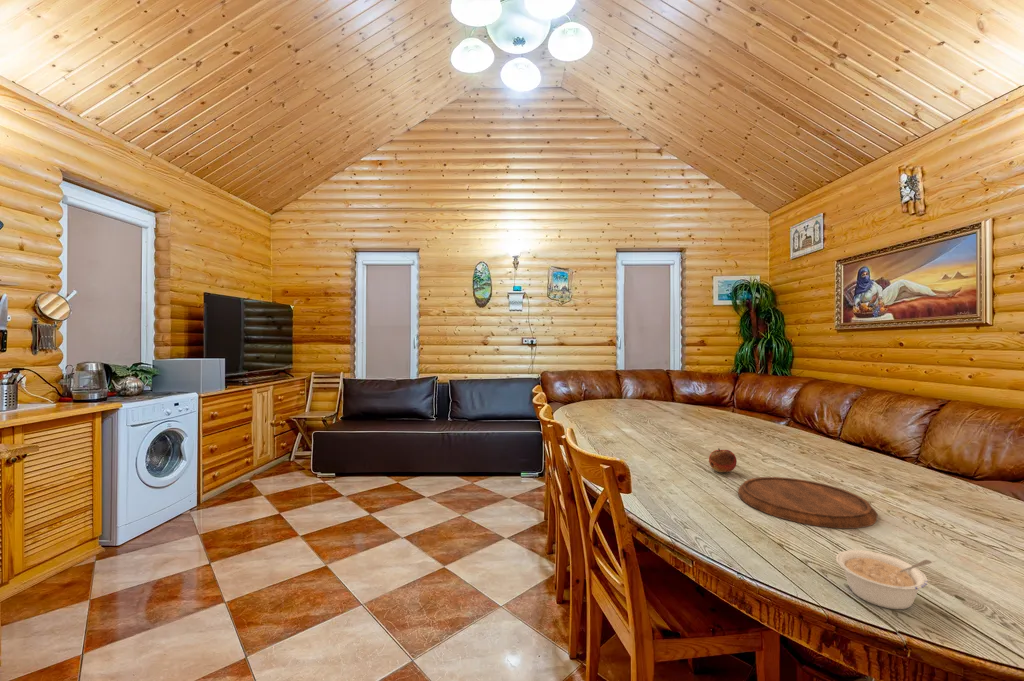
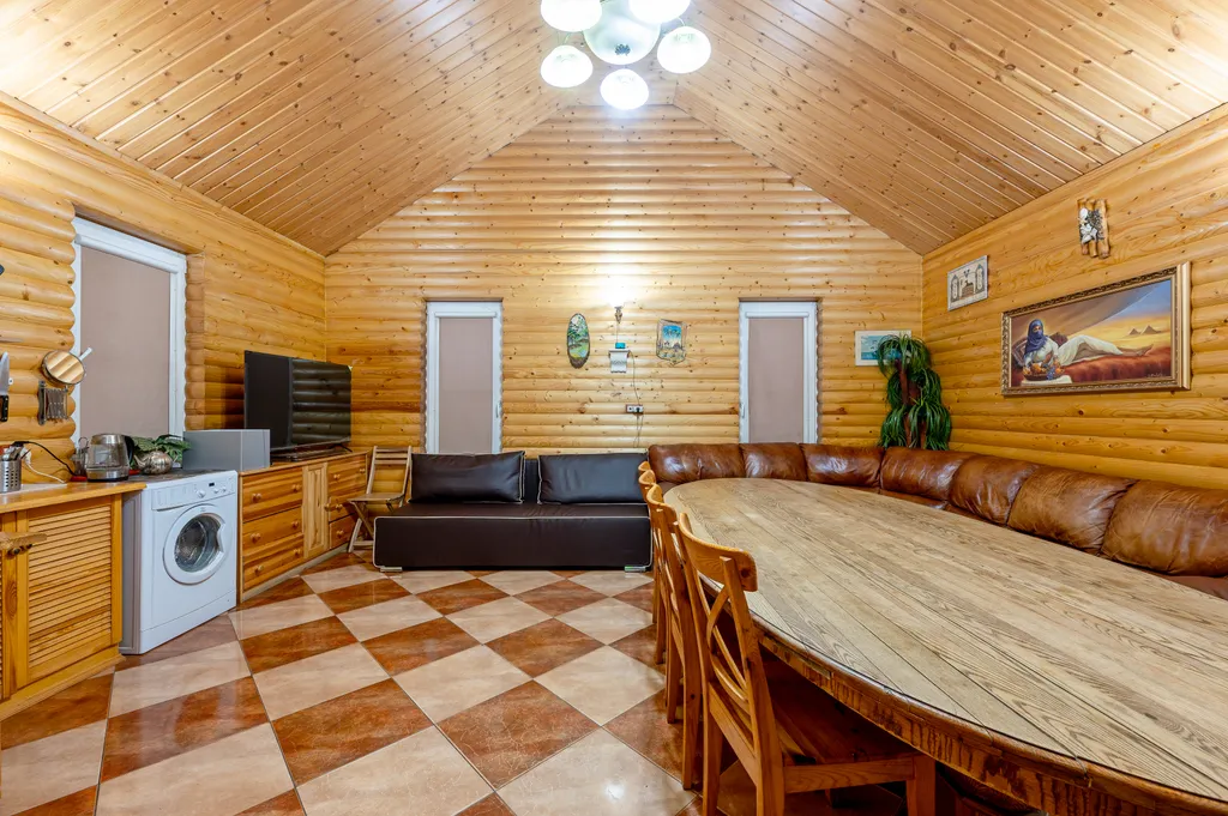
- fruit [708,448,738,473]
- legume [835,549,933,610]
- cutting board [737,476,878,530]
